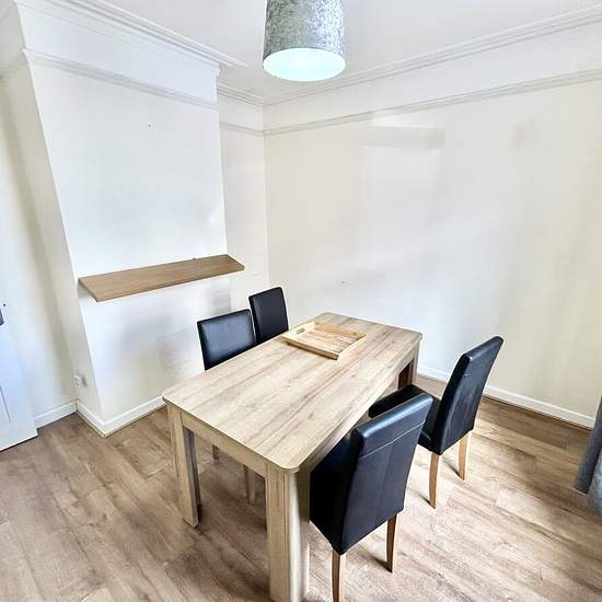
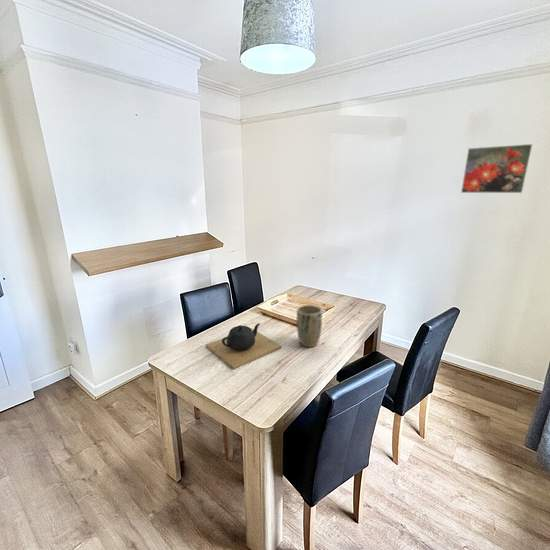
+ plant pot [295,304,323,348]
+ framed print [460,143,534,194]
+ teapot [205,322,282,370]
